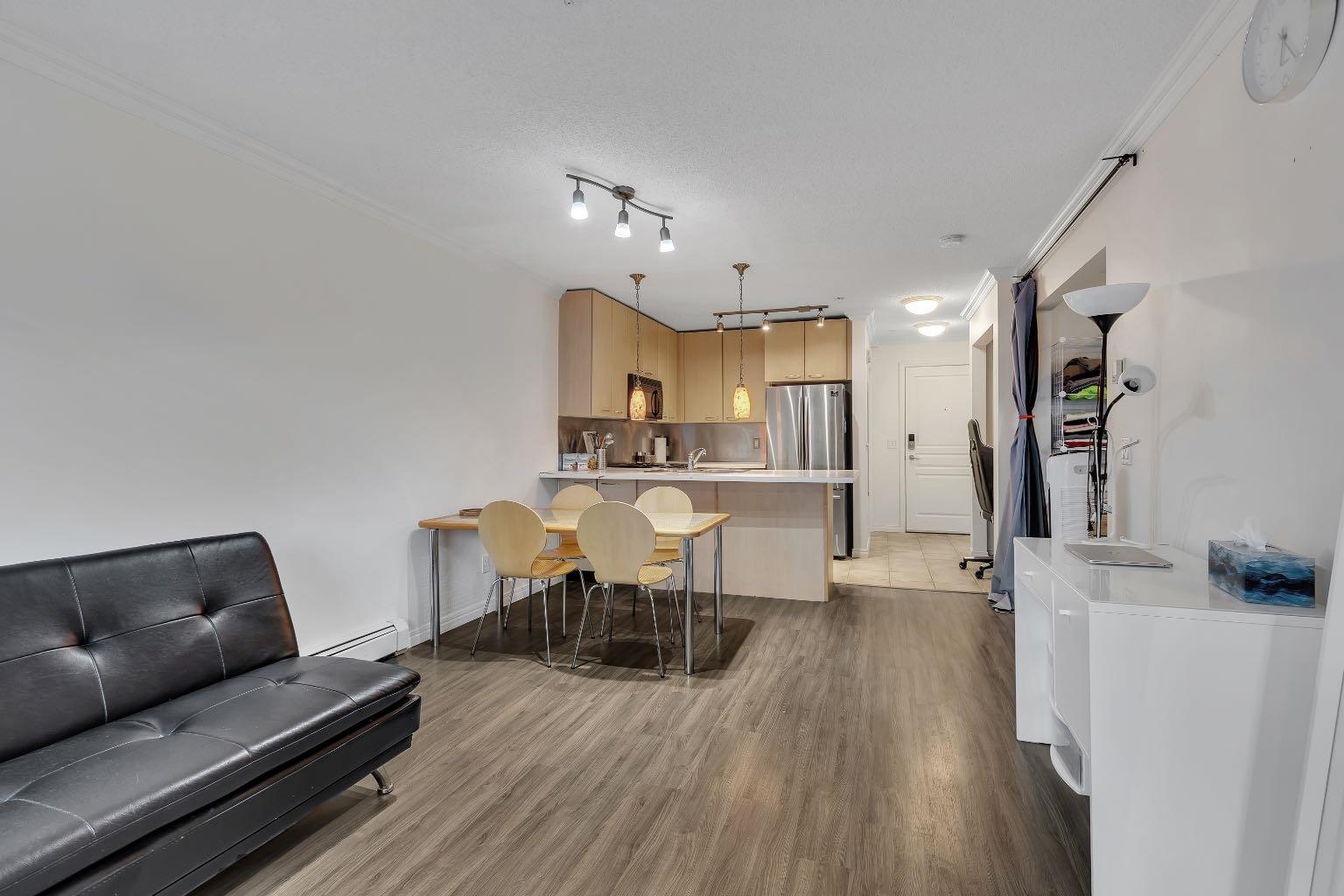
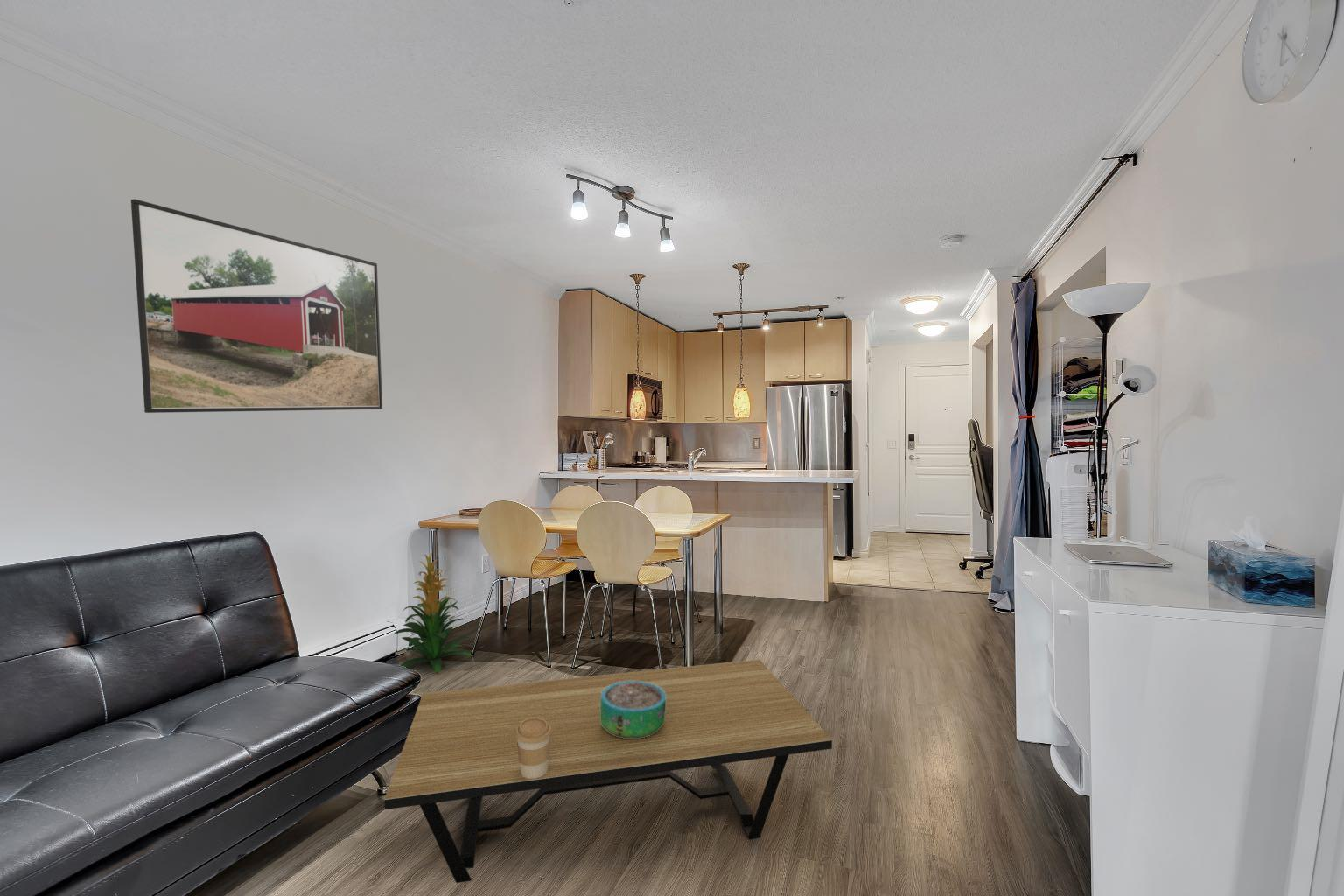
+ coffee table [383,659,833,884]
+ decorative bowl [600,681,666,739]
+ indoor plant [393,550,474,673]
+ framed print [130,198,383,414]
+ coffee cup [515,718,551,779]
